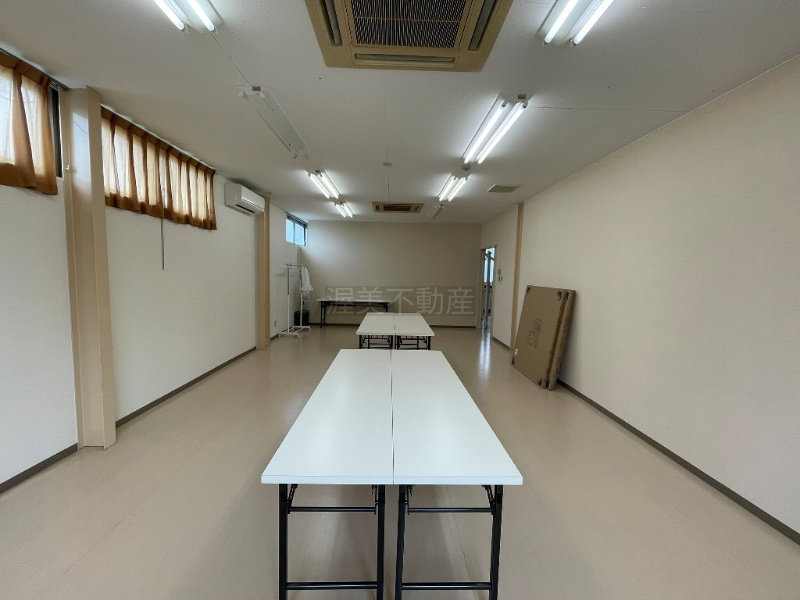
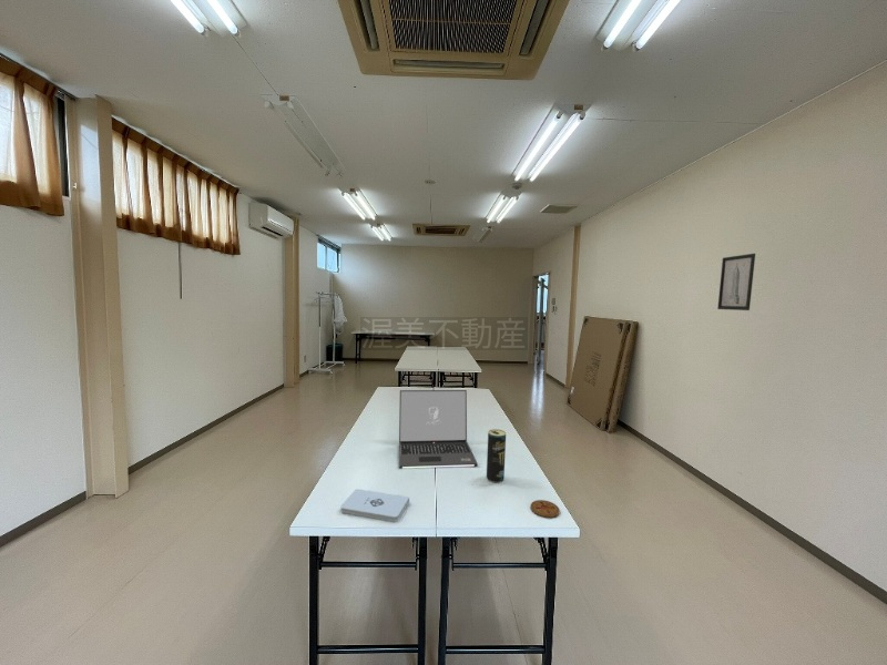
+ beverage can [486,428,507,483]
+ wall art [716,253,756,311]
+ coaster [530,499,561,519]
+ notepad [339,488,410,523]
+ laptop [398,389,479,469]
